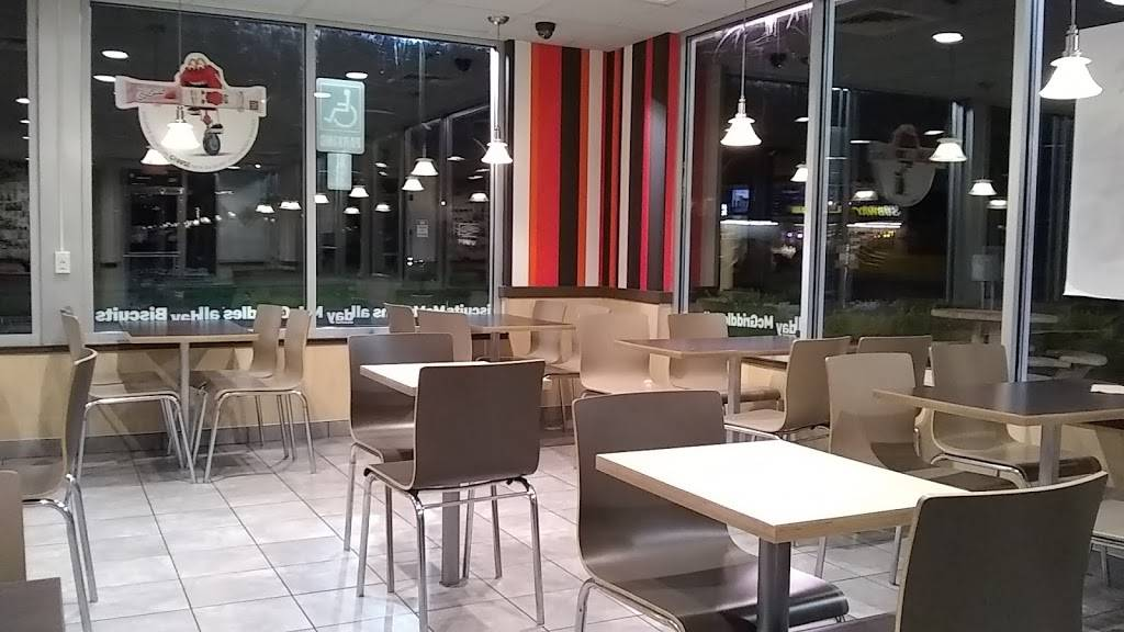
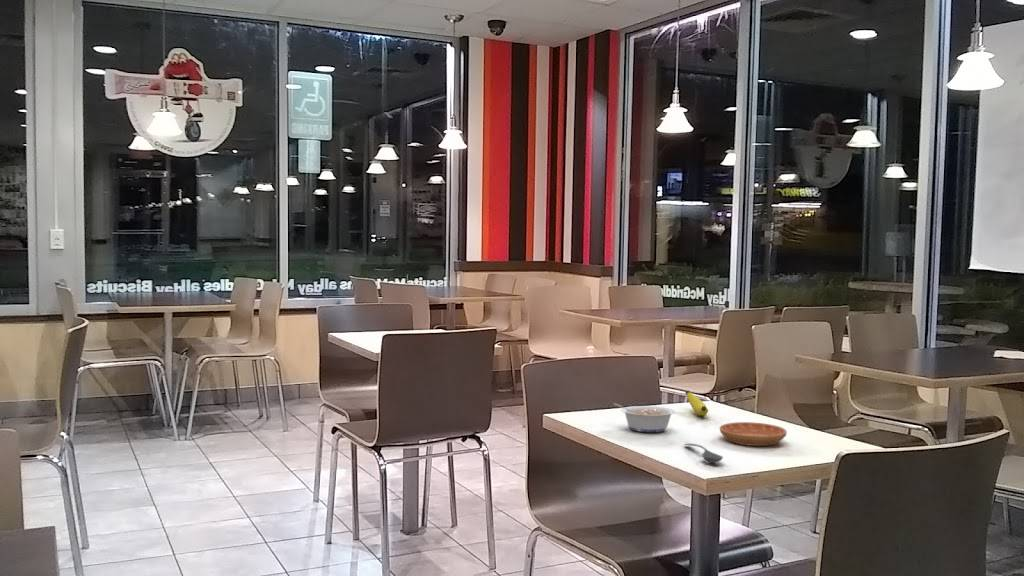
+ saucer [719,421,788,447]
+ banana [684,390,710,417]
+ soupspoon [683,442,724,464]
+ legume [612,402,676,433]
